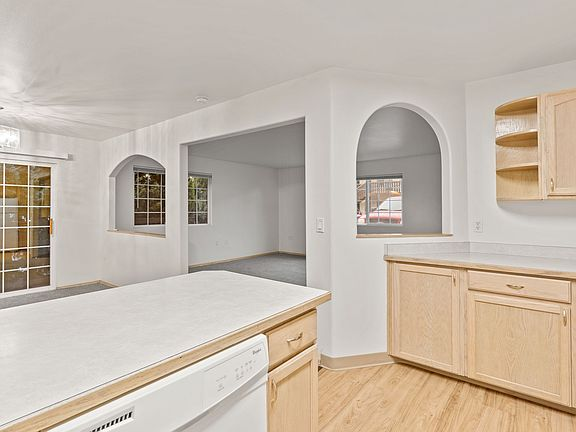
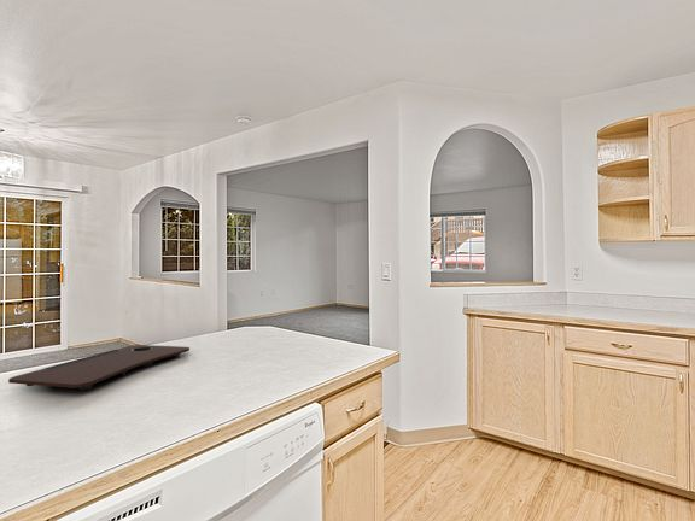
+ cutting board [7,344,191,392]
